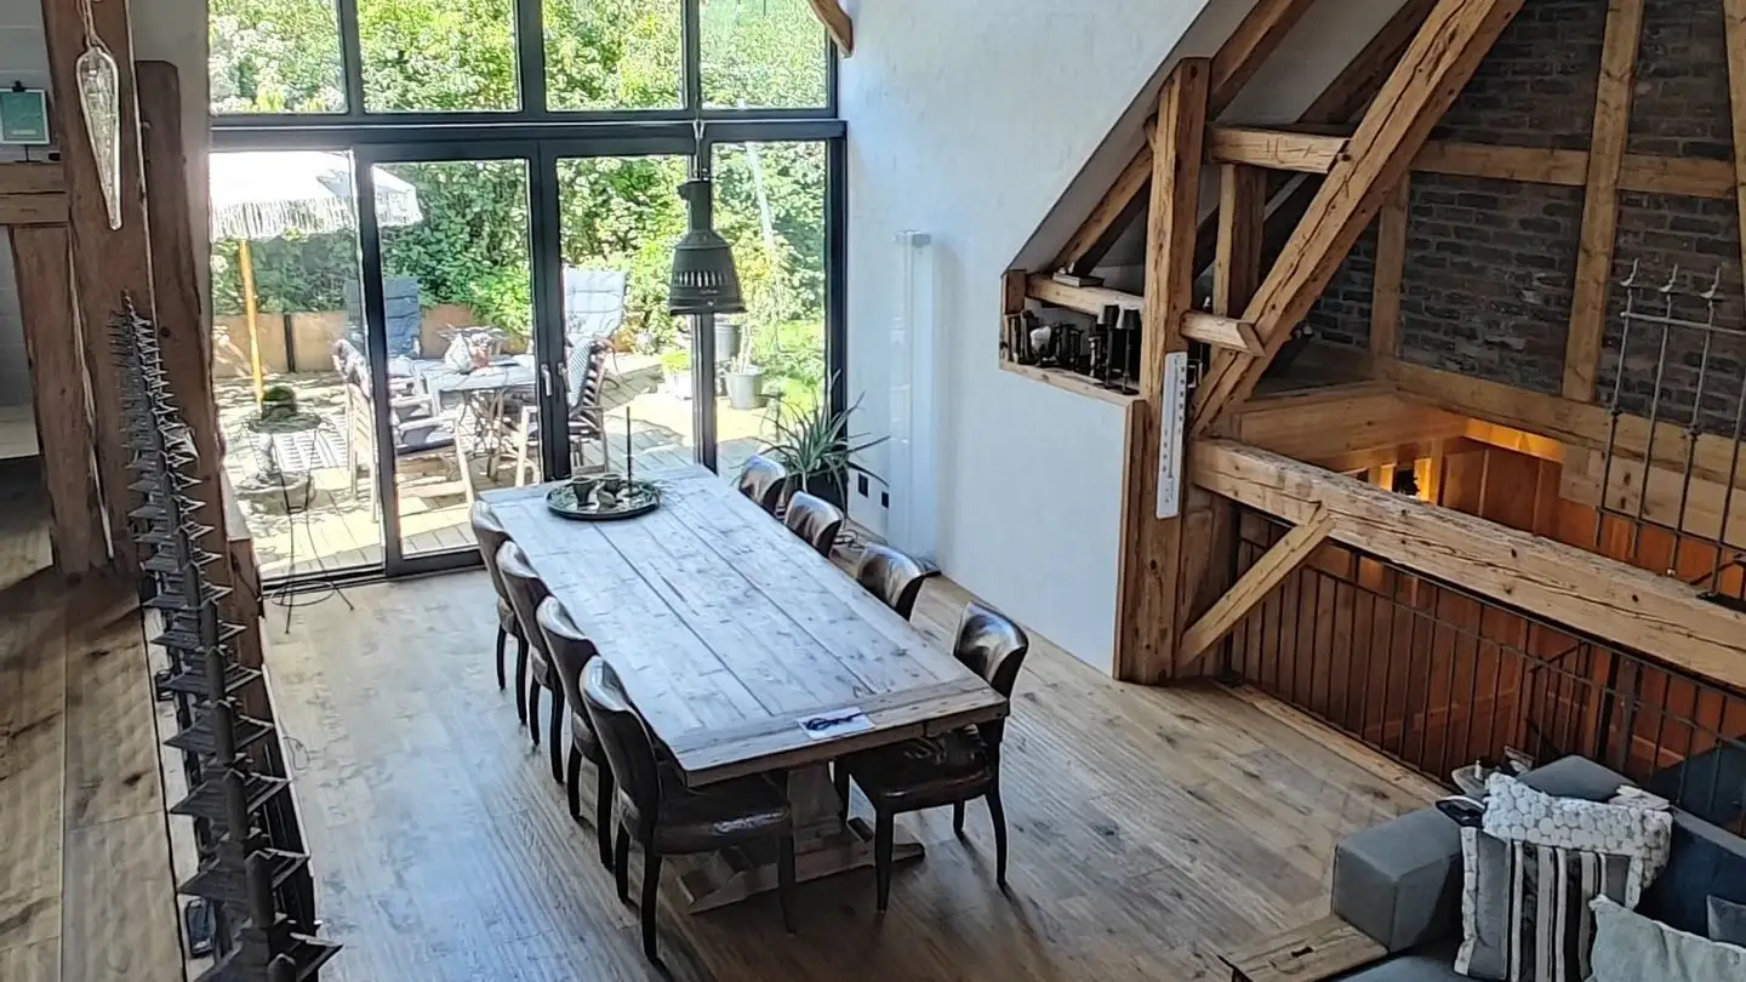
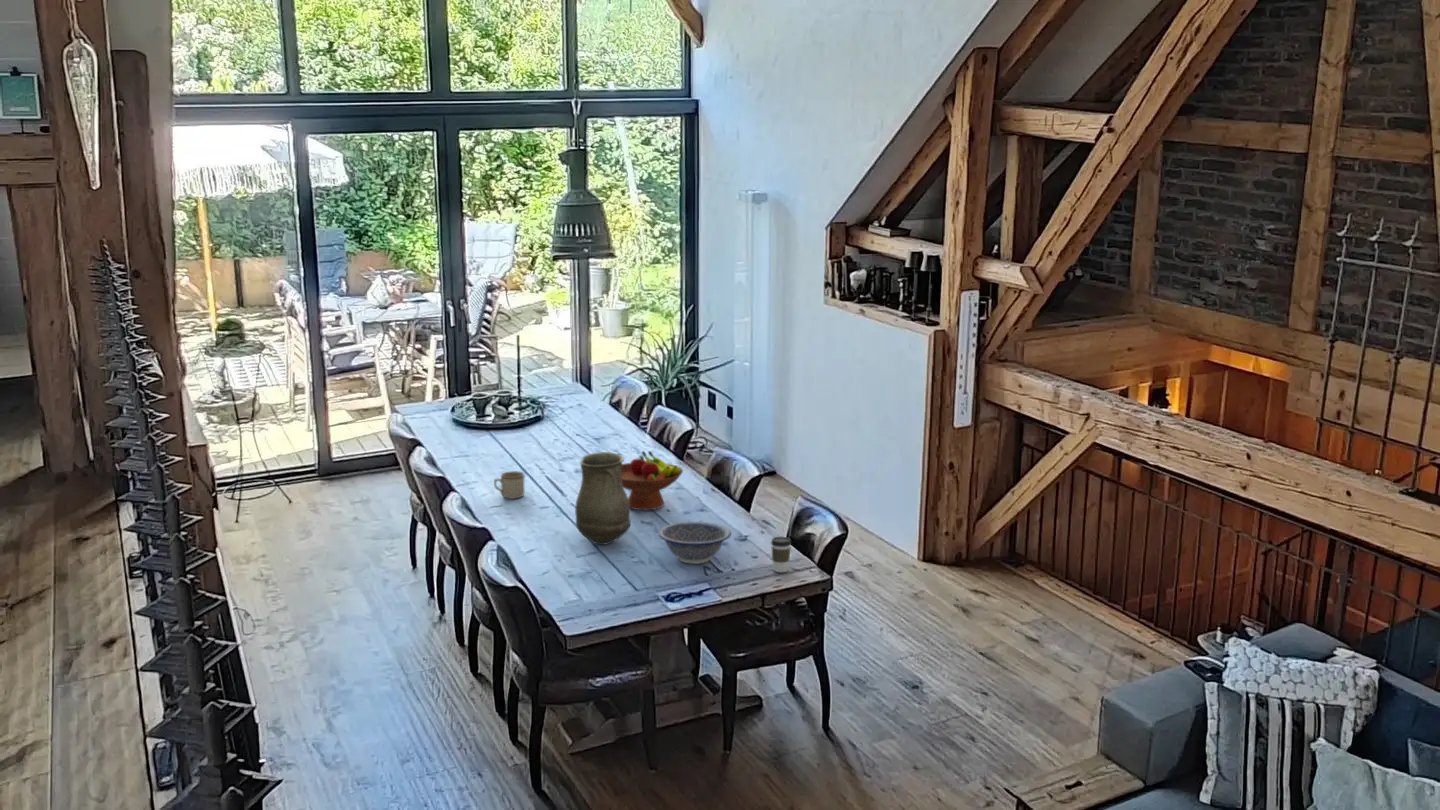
+ mug [493,470,525,500]
+ decorative bowl [657,521,732,565]
+ coffee cup [770,536,792,573]
+ fruit bowl [621,450,684,511]
+ vase [574,451,632,546]
